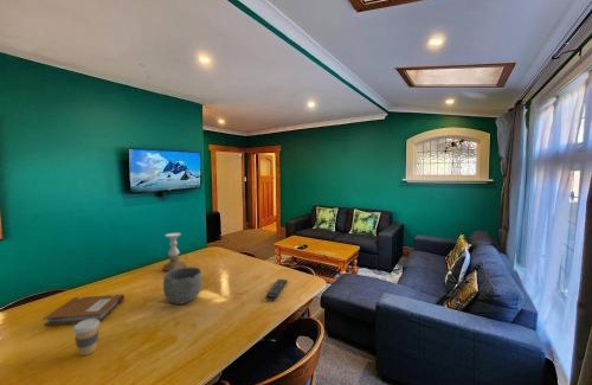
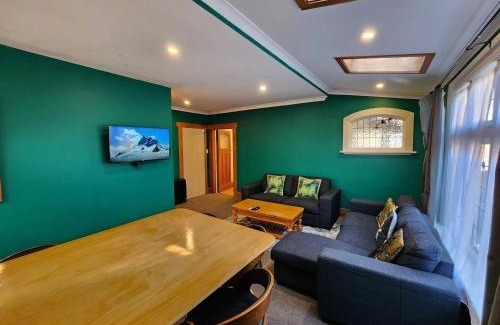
- notebook [43,293,126,327]
- remote control [265,278,289,302]
- coffee cup [71,319,101,357]
- bowl [162,267,204,306]
- candle holder [161,231,187,271]
